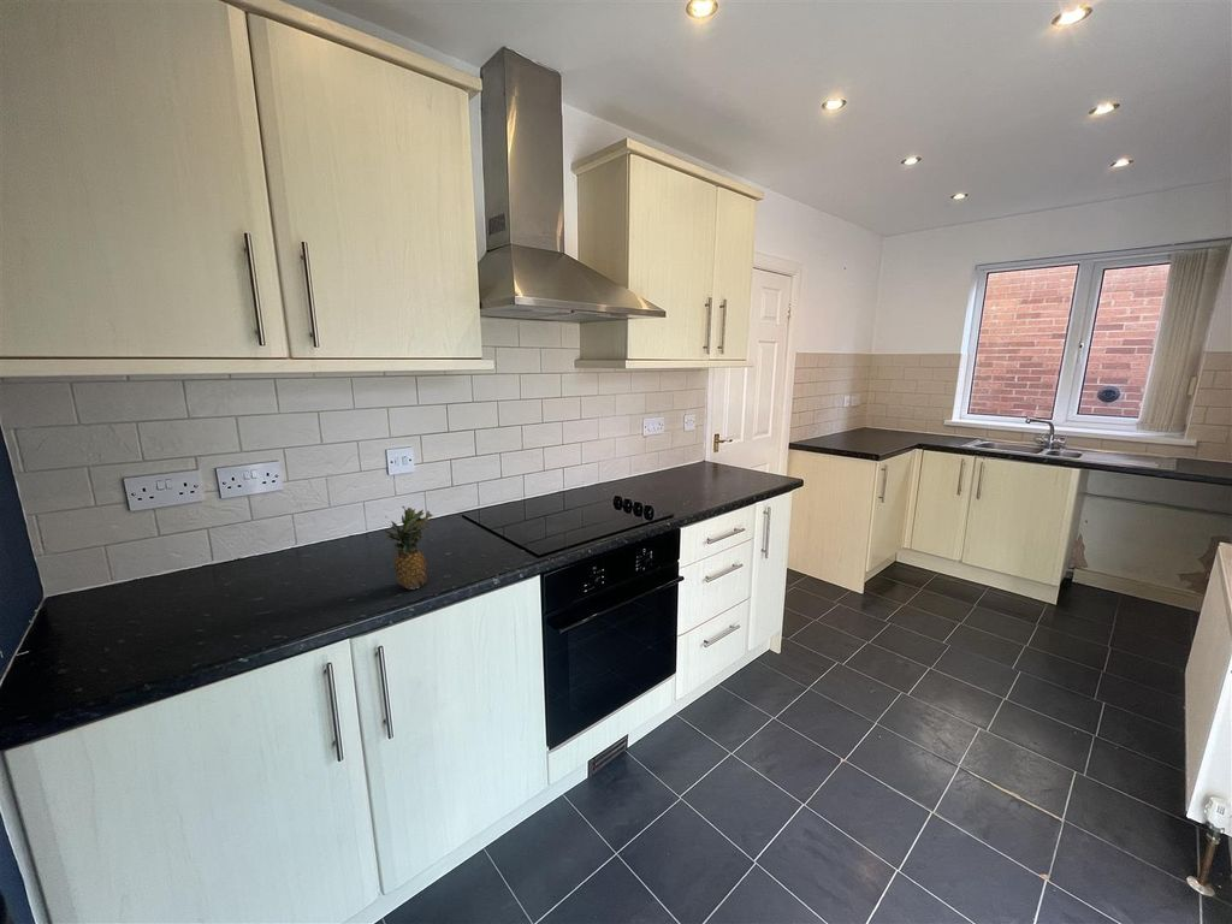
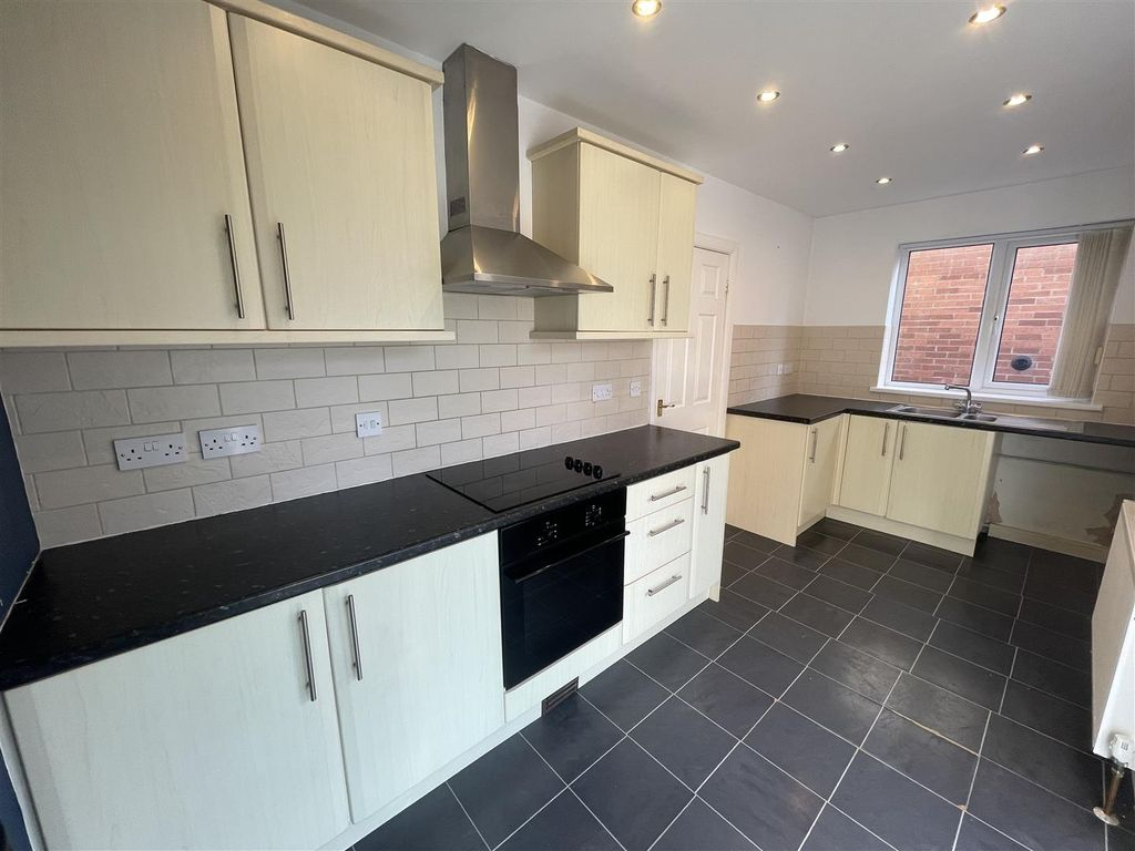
- fruit [383,505,434,591]
